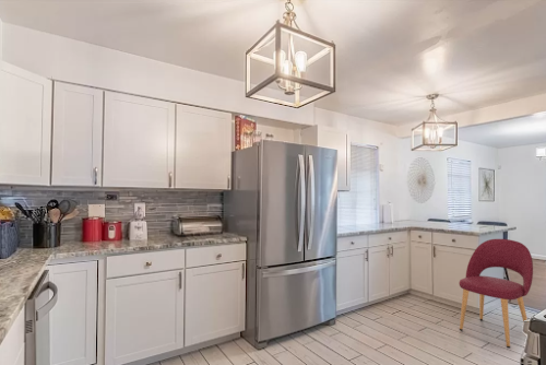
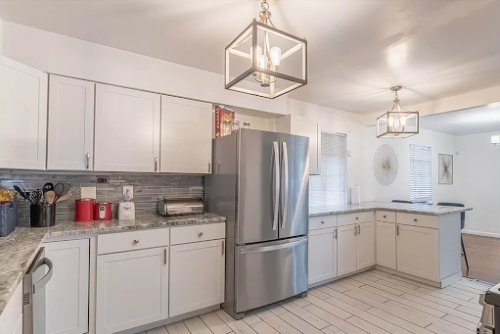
- dining chair [459,238,534,349]
